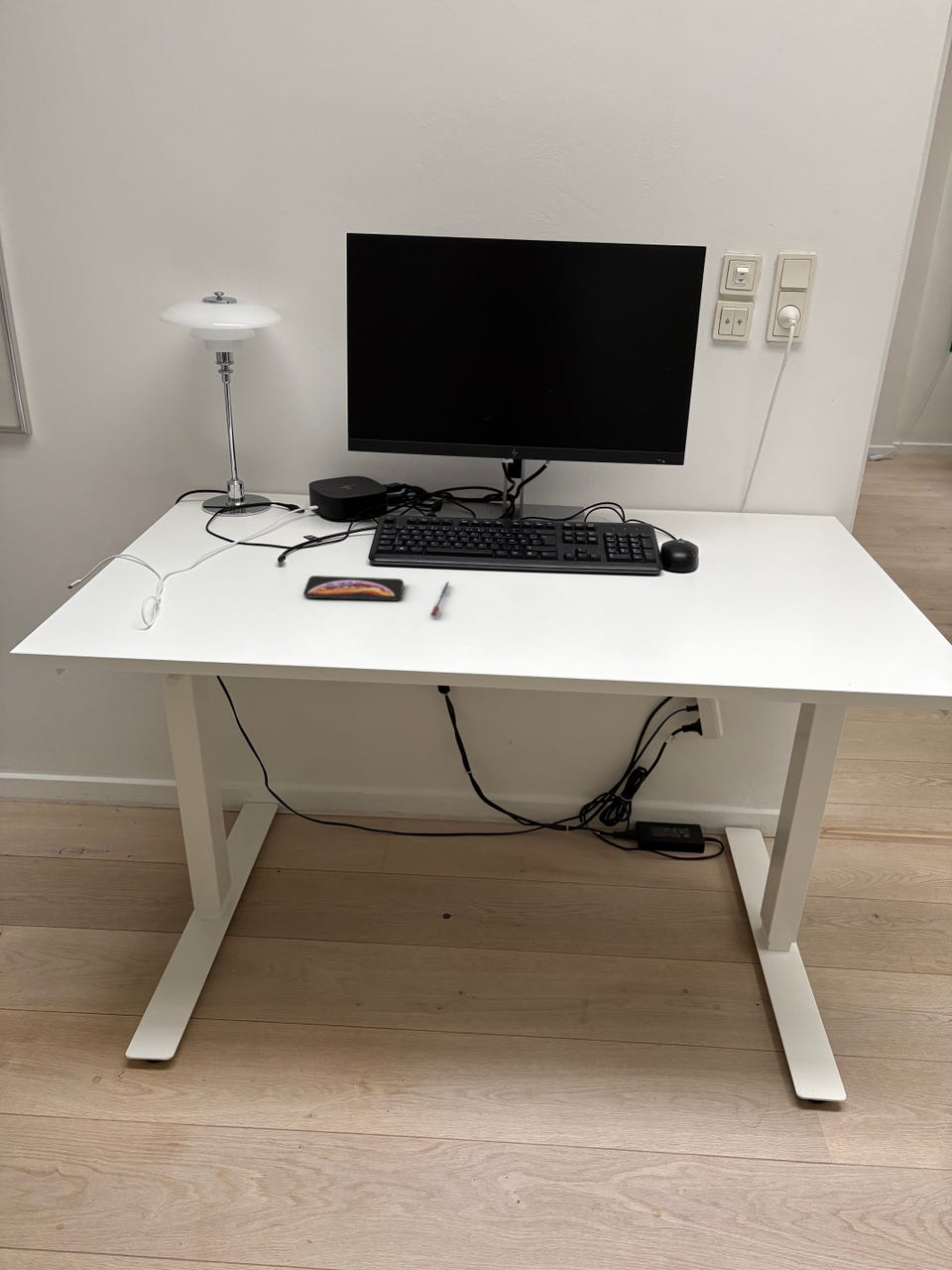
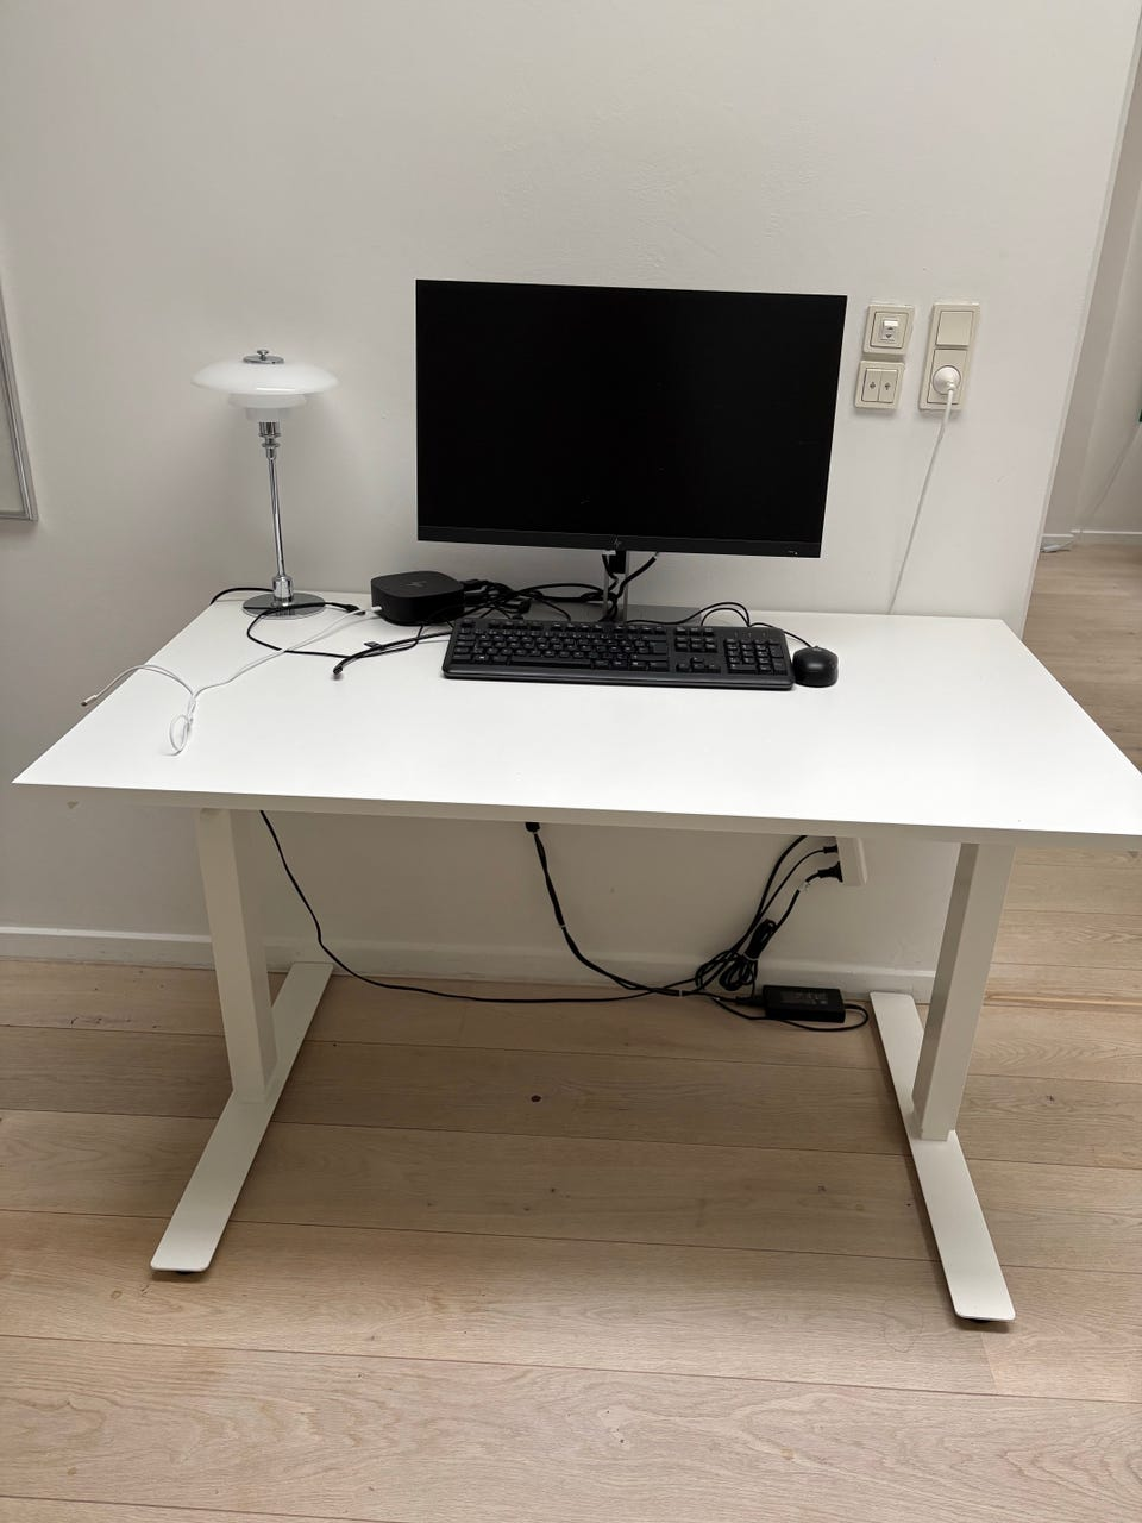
- smartphone [302,574,405,602]
- pen [429,580,452,618]
